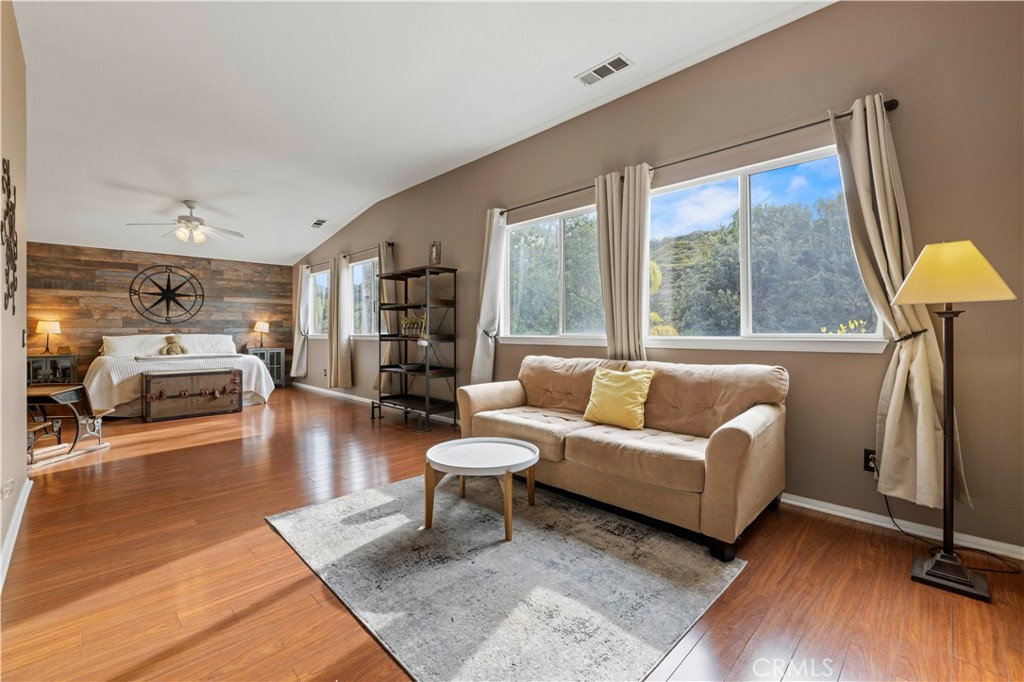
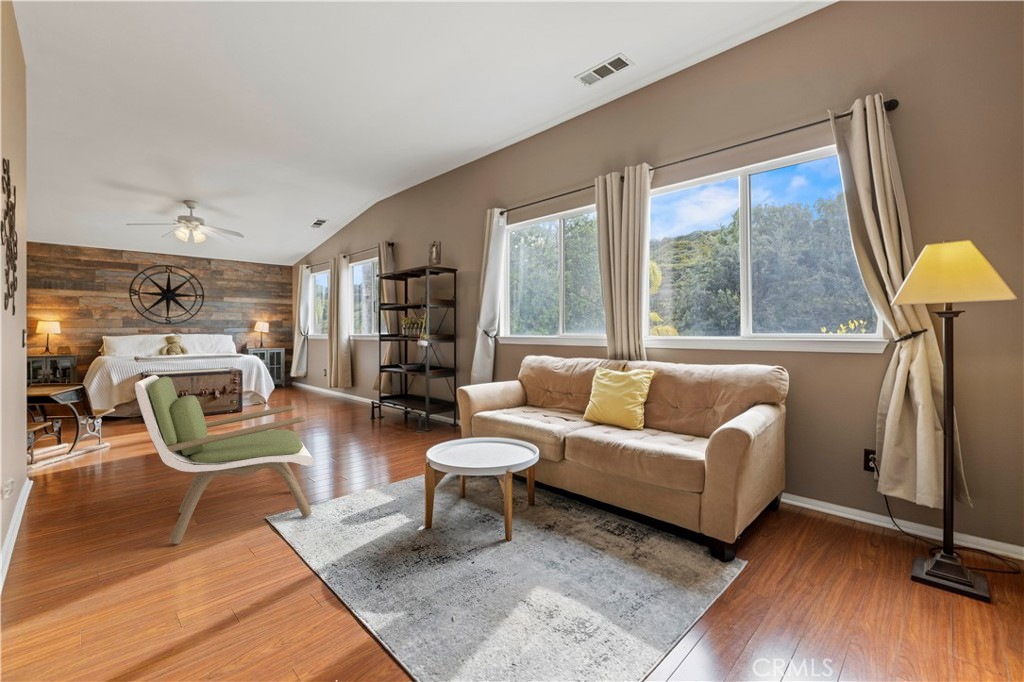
+ armchair [133,374,315,545]
